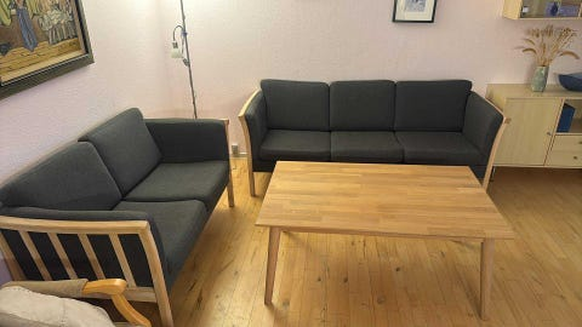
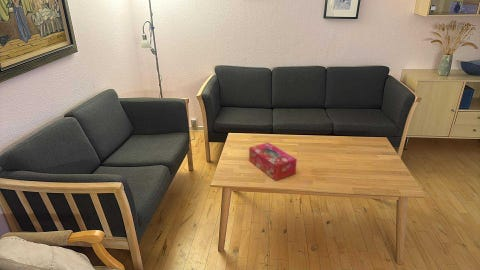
+ tissue box [248,141,298,181]
